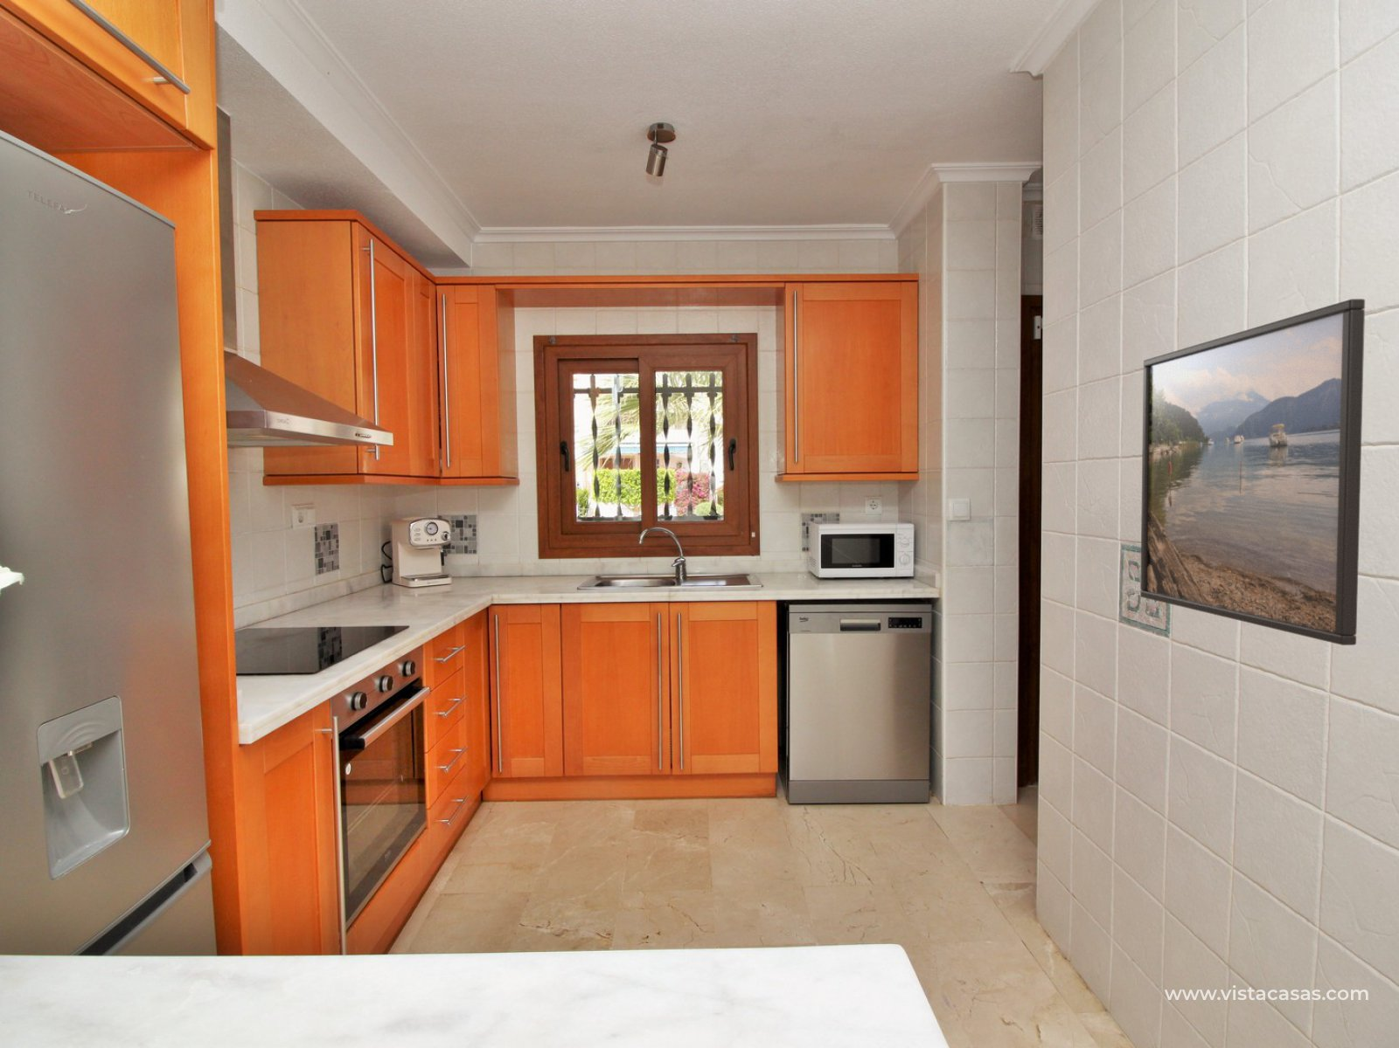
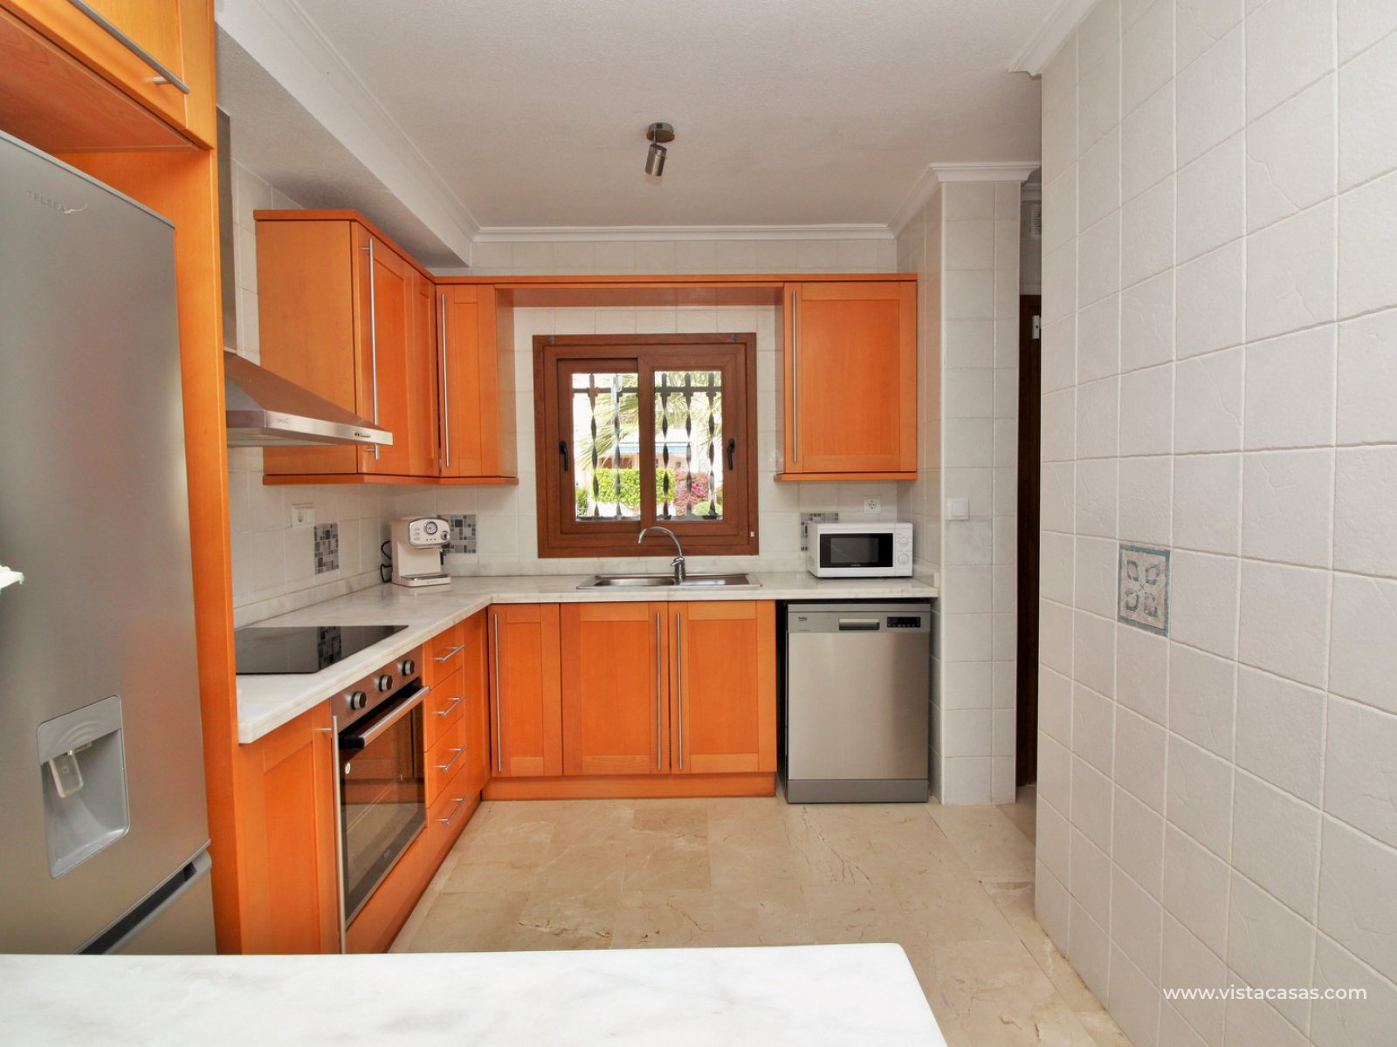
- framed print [1139,298,1366,646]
